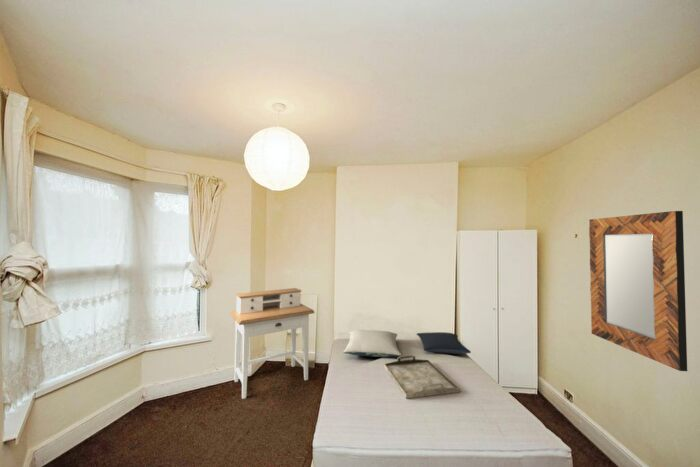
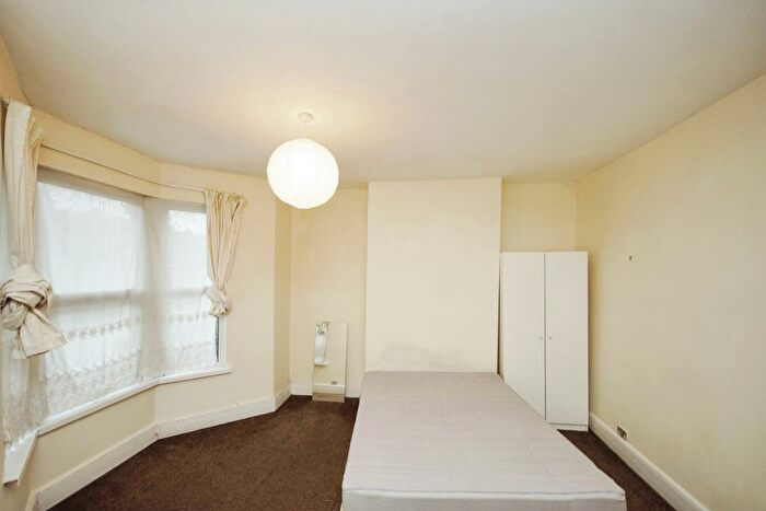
- desk [230,287,315,400]
- home mirror [588,210,688,372]
- serving tray [383,355,461,400]
- pillow [416,331,472,355]
- pillow [342,329,403,358]
